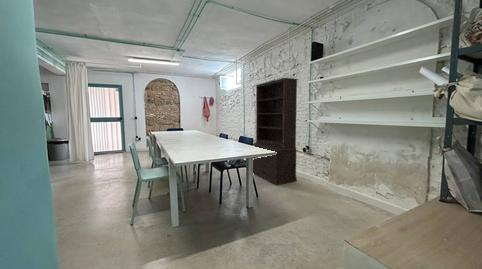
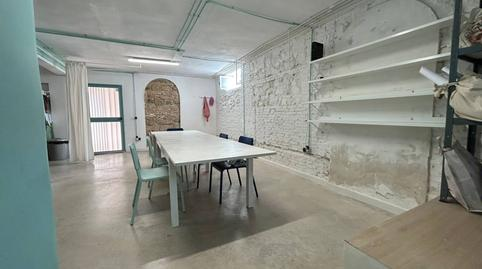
- bookcase [252,77,299,186]
